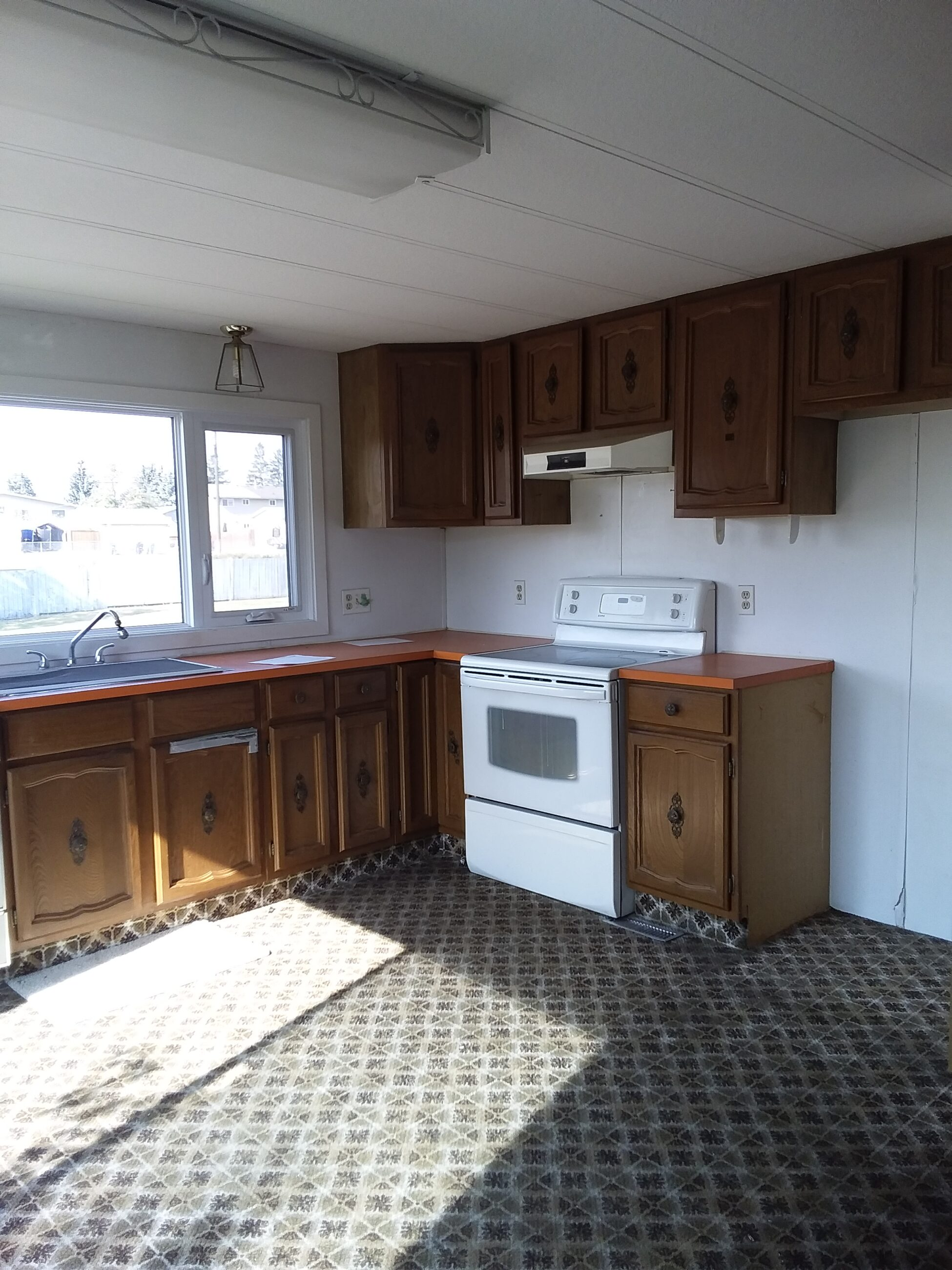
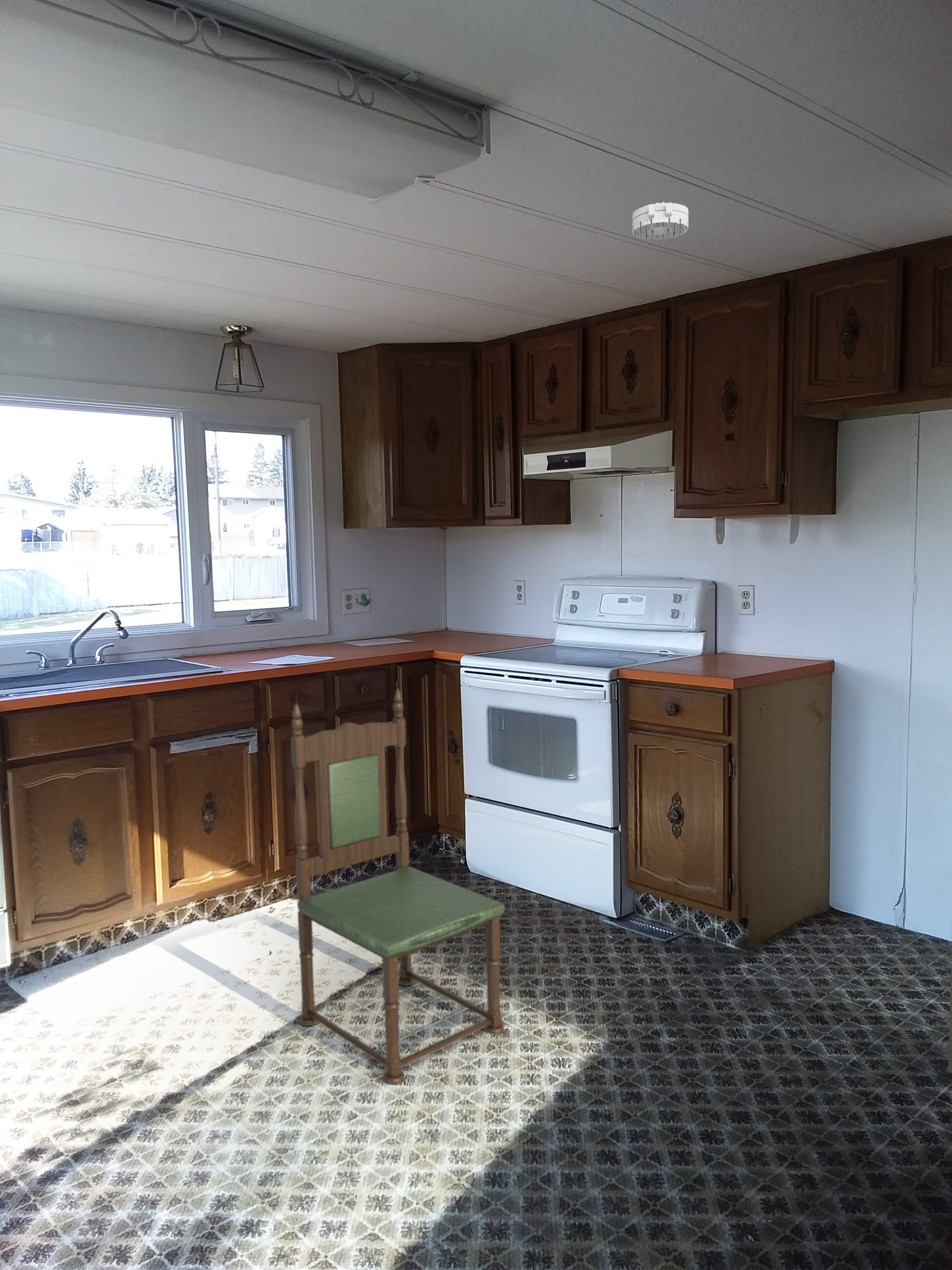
+ smoke detector [632,202,689,240]
+ dining chair [290,687,505,1085]
